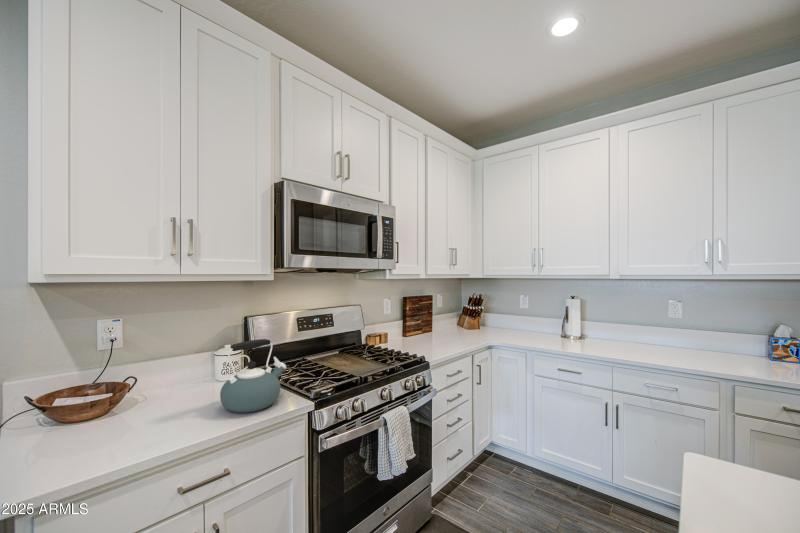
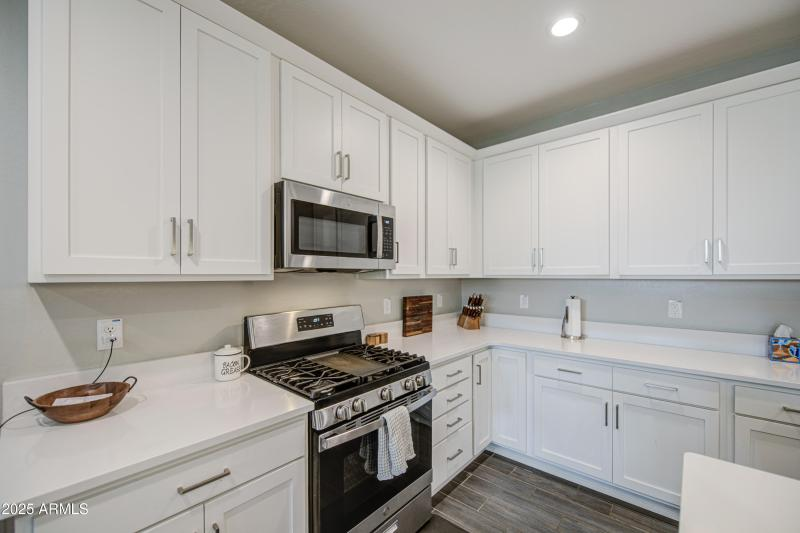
- kettle [219,338,287,414]
